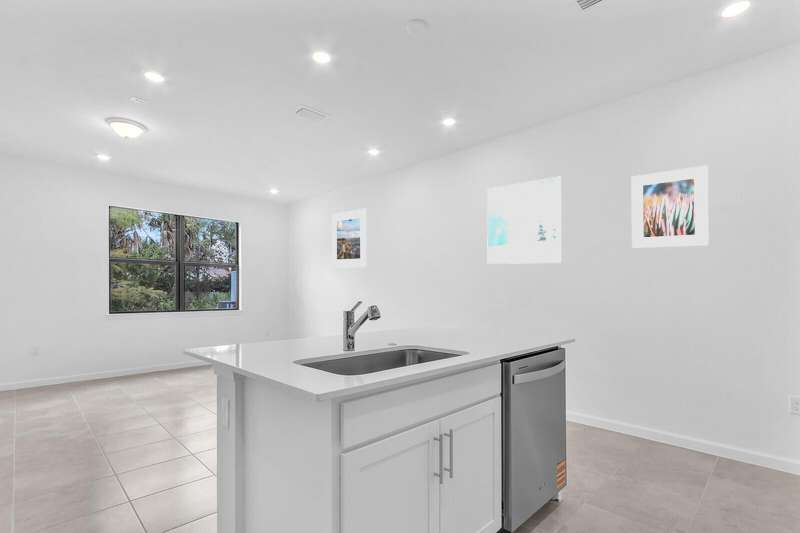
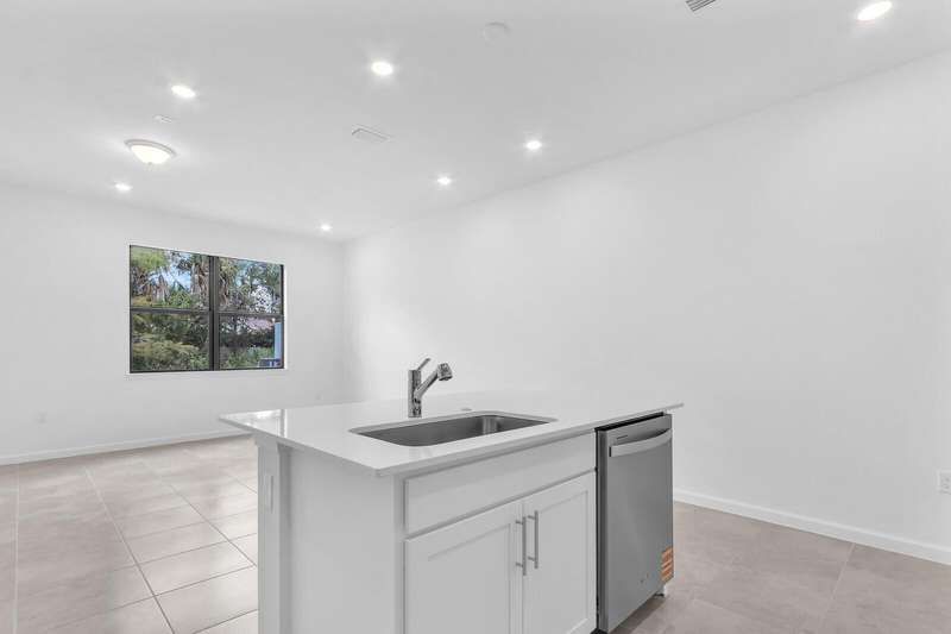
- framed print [631,164,710,249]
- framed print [331,208,368,268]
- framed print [486,176,563,265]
